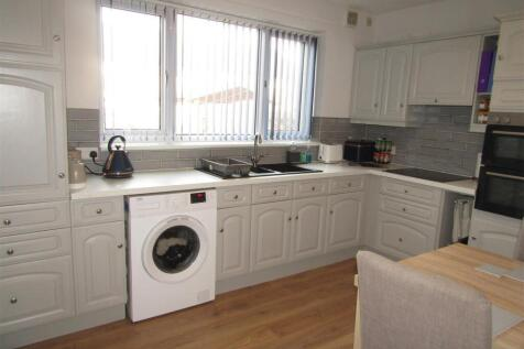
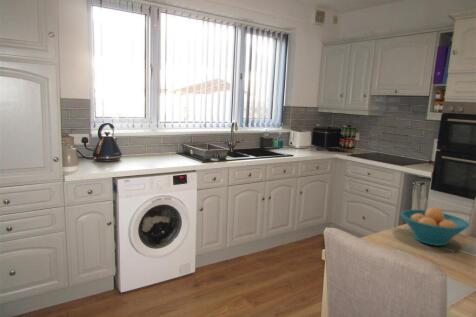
+ fruit bowl [400,206,470,247]
